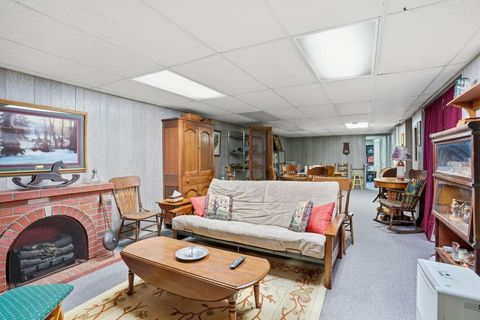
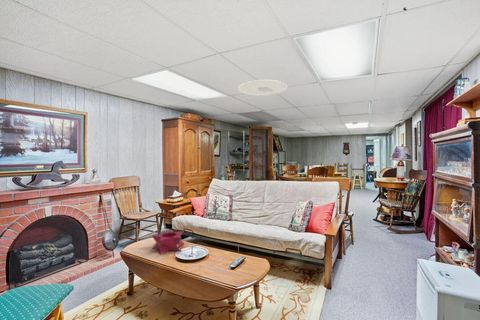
+ ceiling light [237,79,288,97]
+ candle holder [151,229,186,255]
